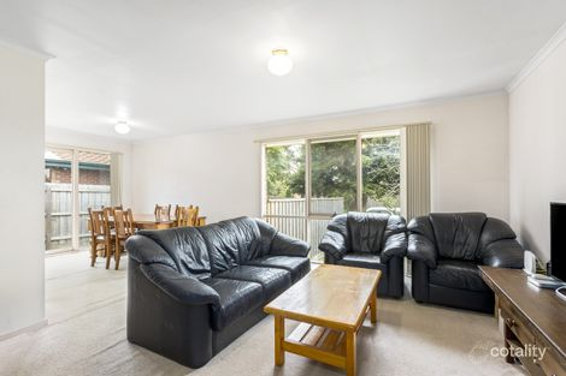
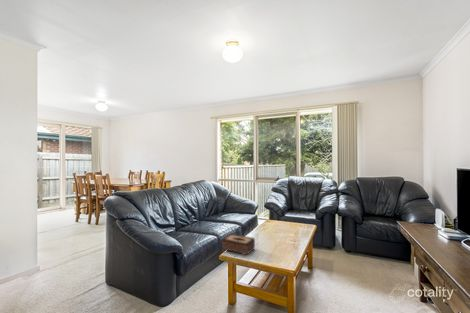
+ tissue box [221,233,256,256]
